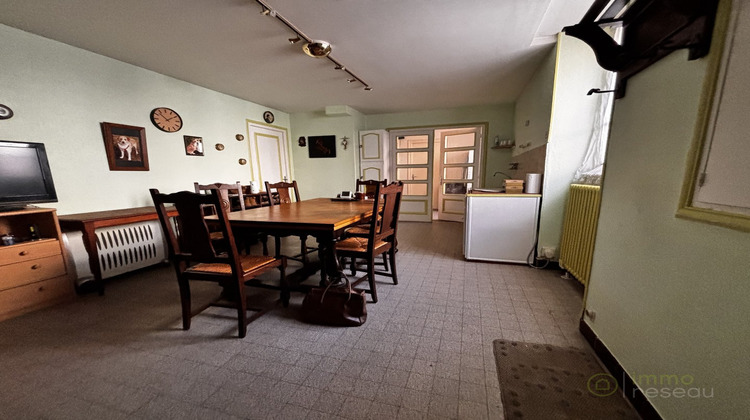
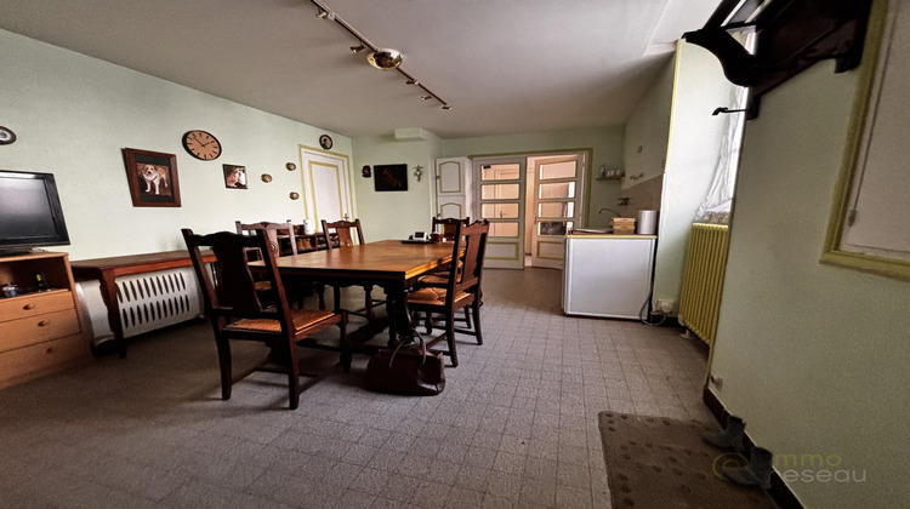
+ boots [700,413,774,490]
